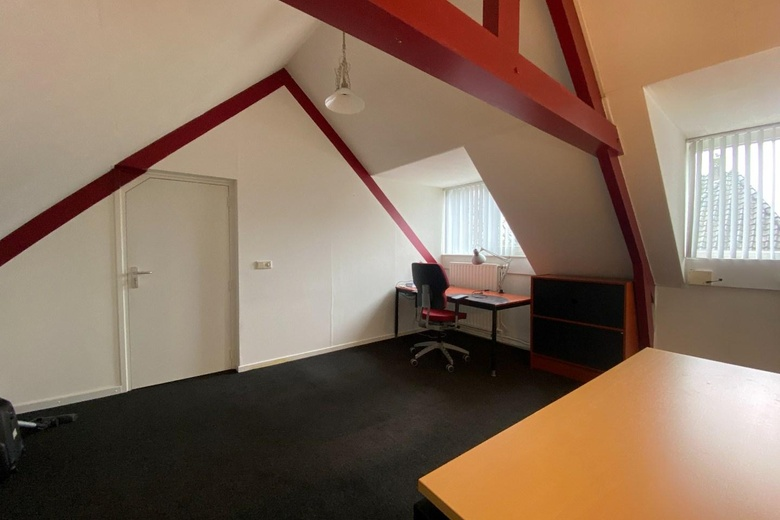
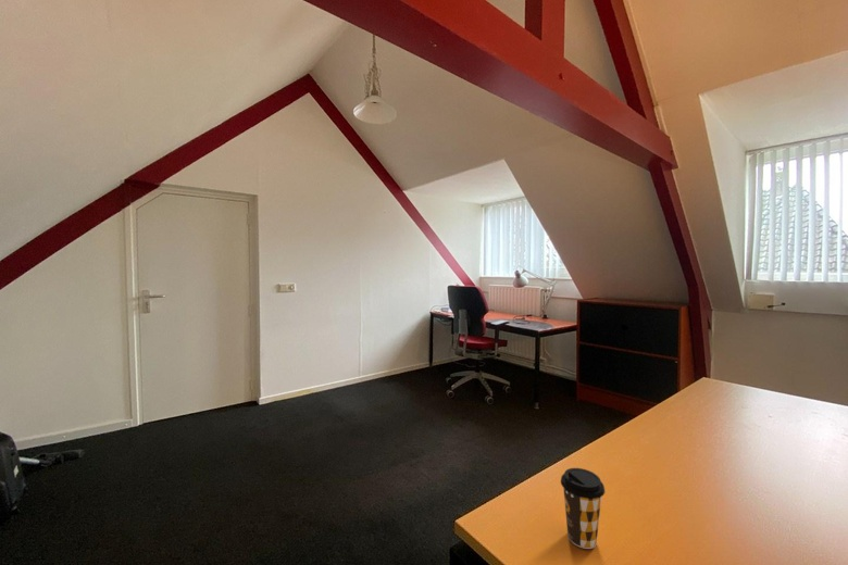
+ coffee cup [560,467,606,550]
